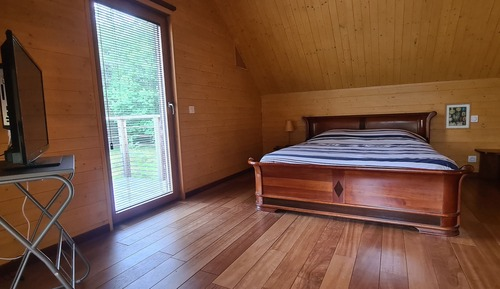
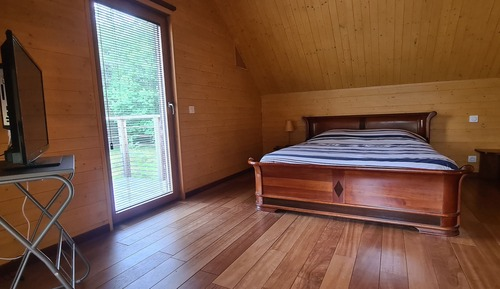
- wall art [443,102,473,131]
